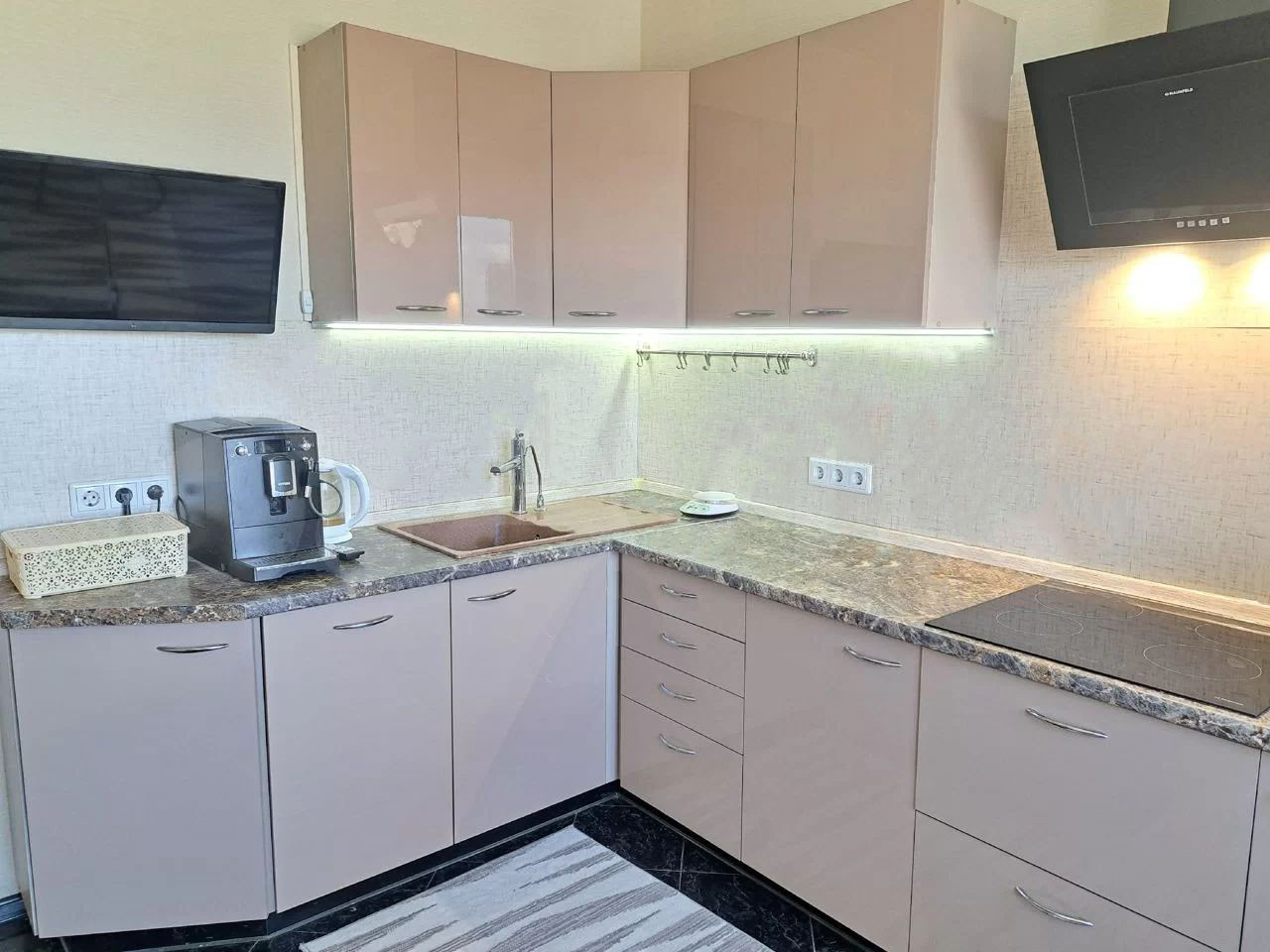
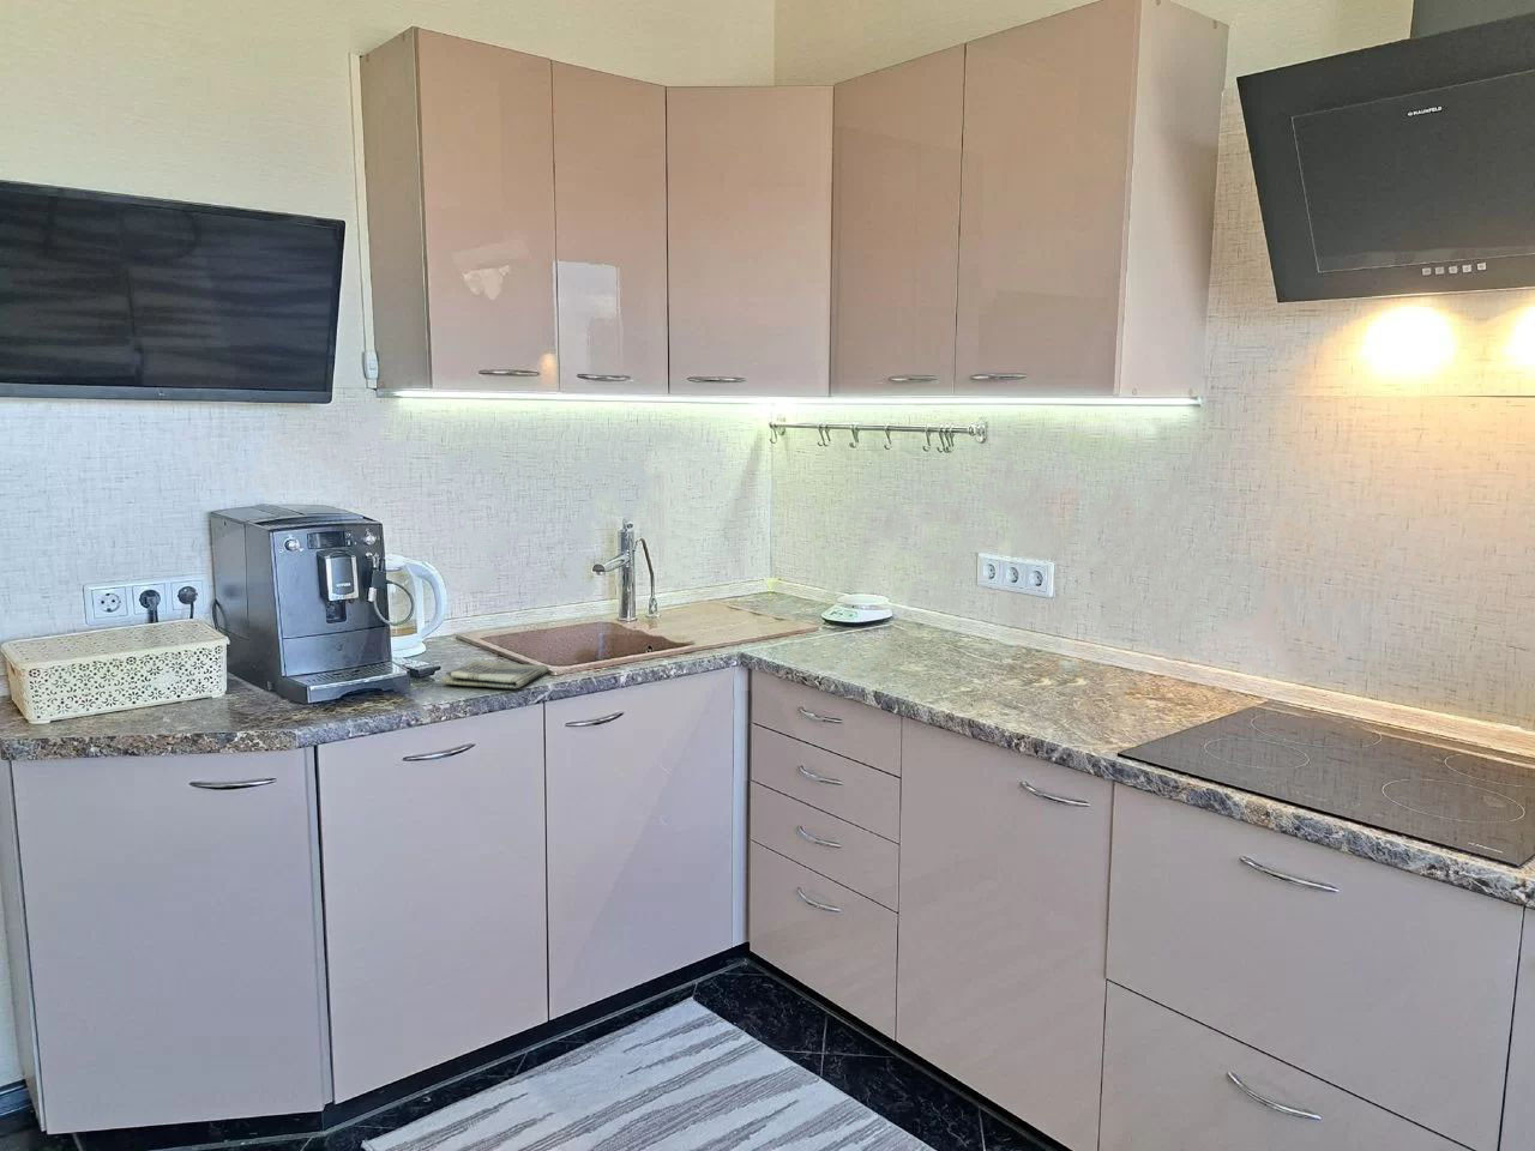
+ dish towel [440,659,550,689]
